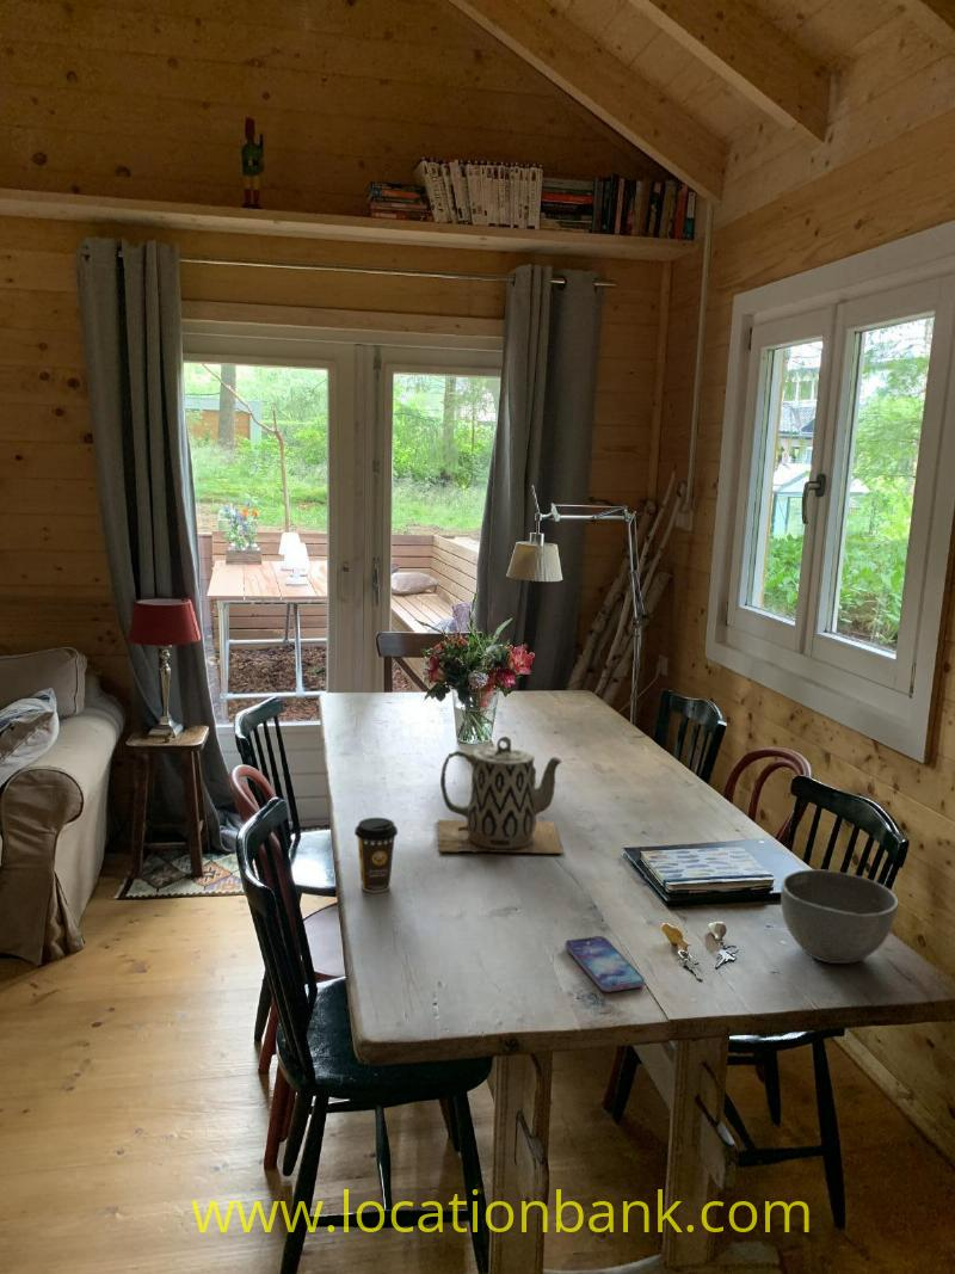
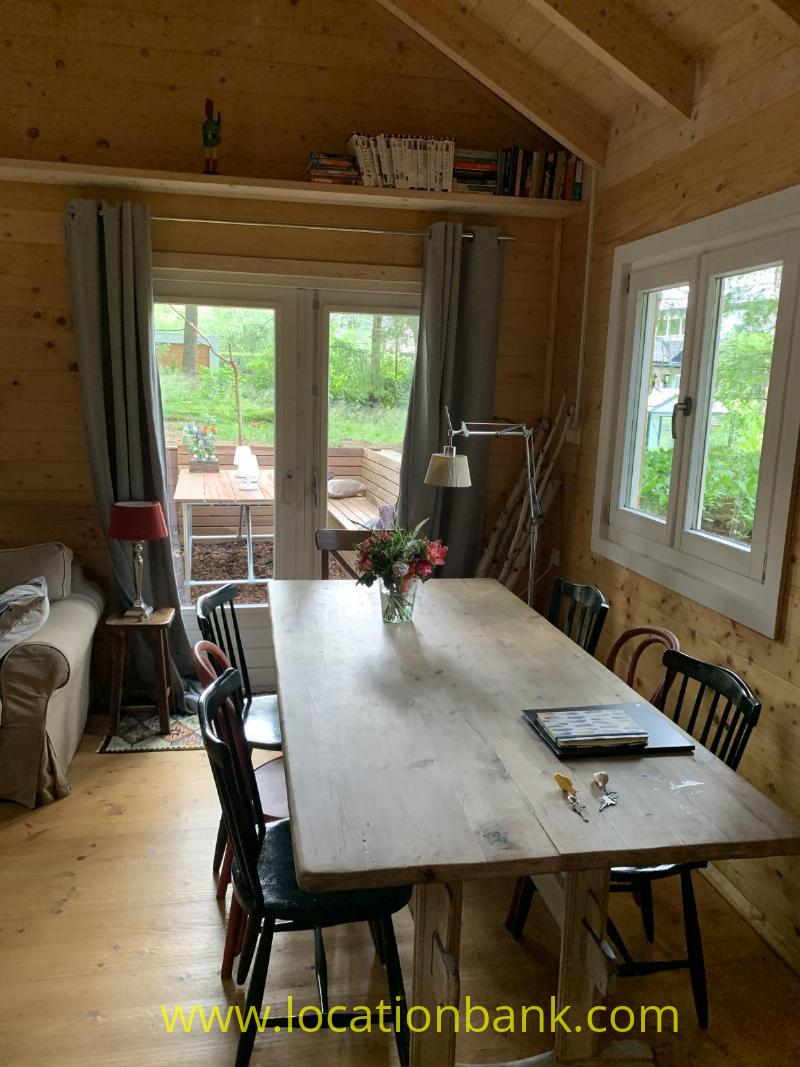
- teapot [437,736,565,854]
- bowl [780,868,900,965]
- coffee cup [353,817,399,893]
- smartphone [563,935,646,993]
